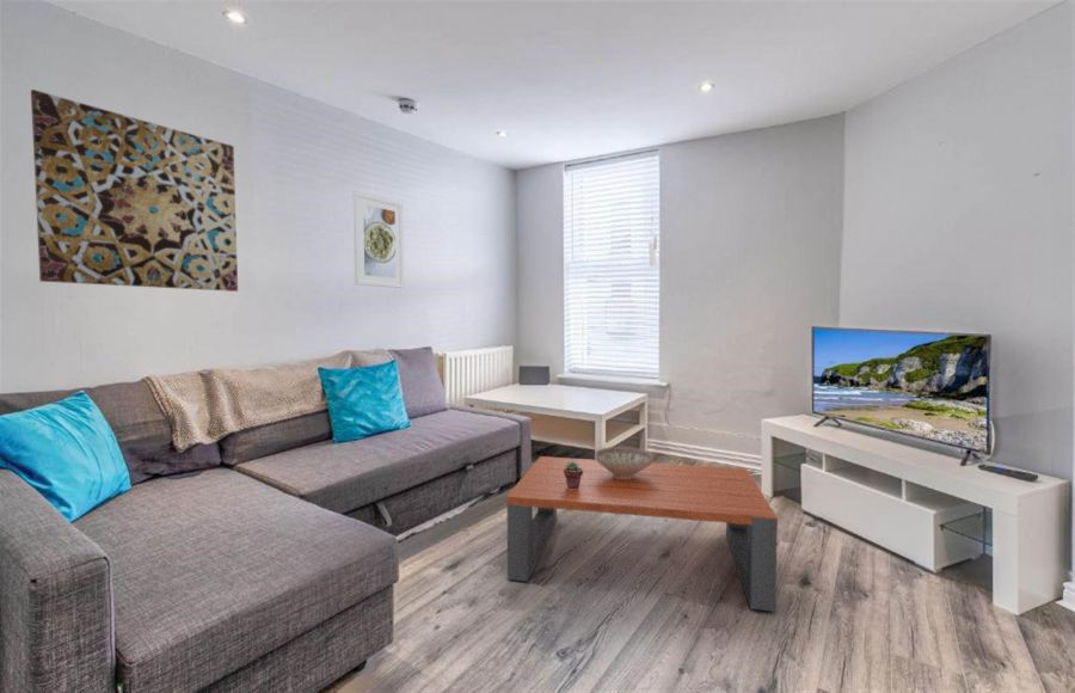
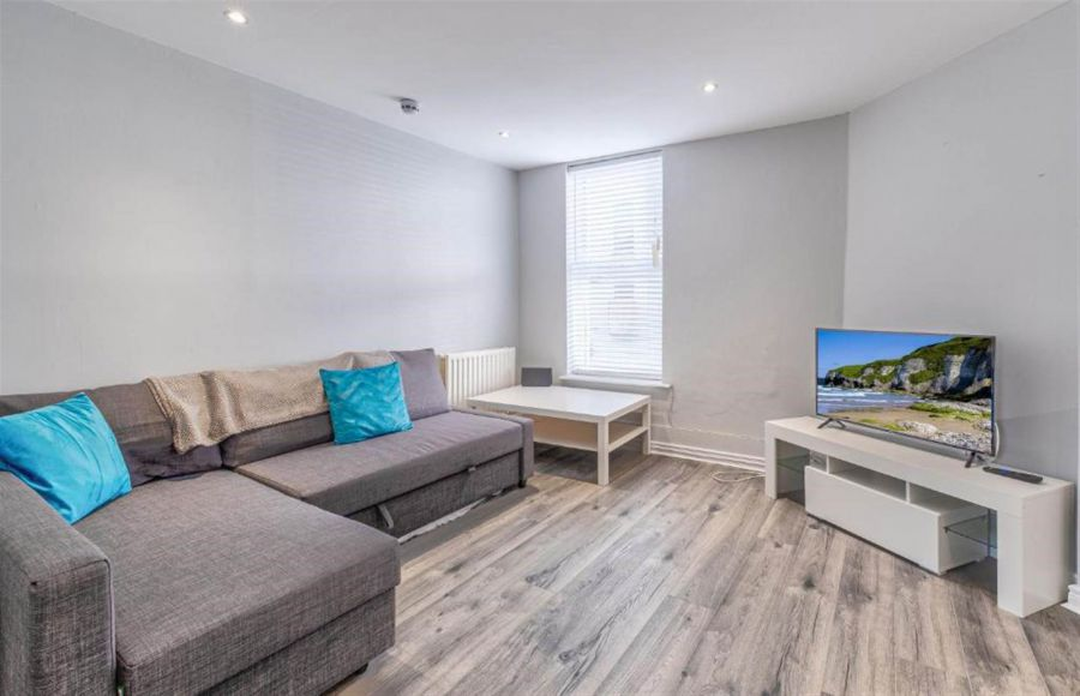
- potted succulent [564,461,583,490]
- wall art [30,88,239,293]
- decorative bowl [594,446,653,479]
- coffee table [505,455,779,613]
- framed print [352,190,405,289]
